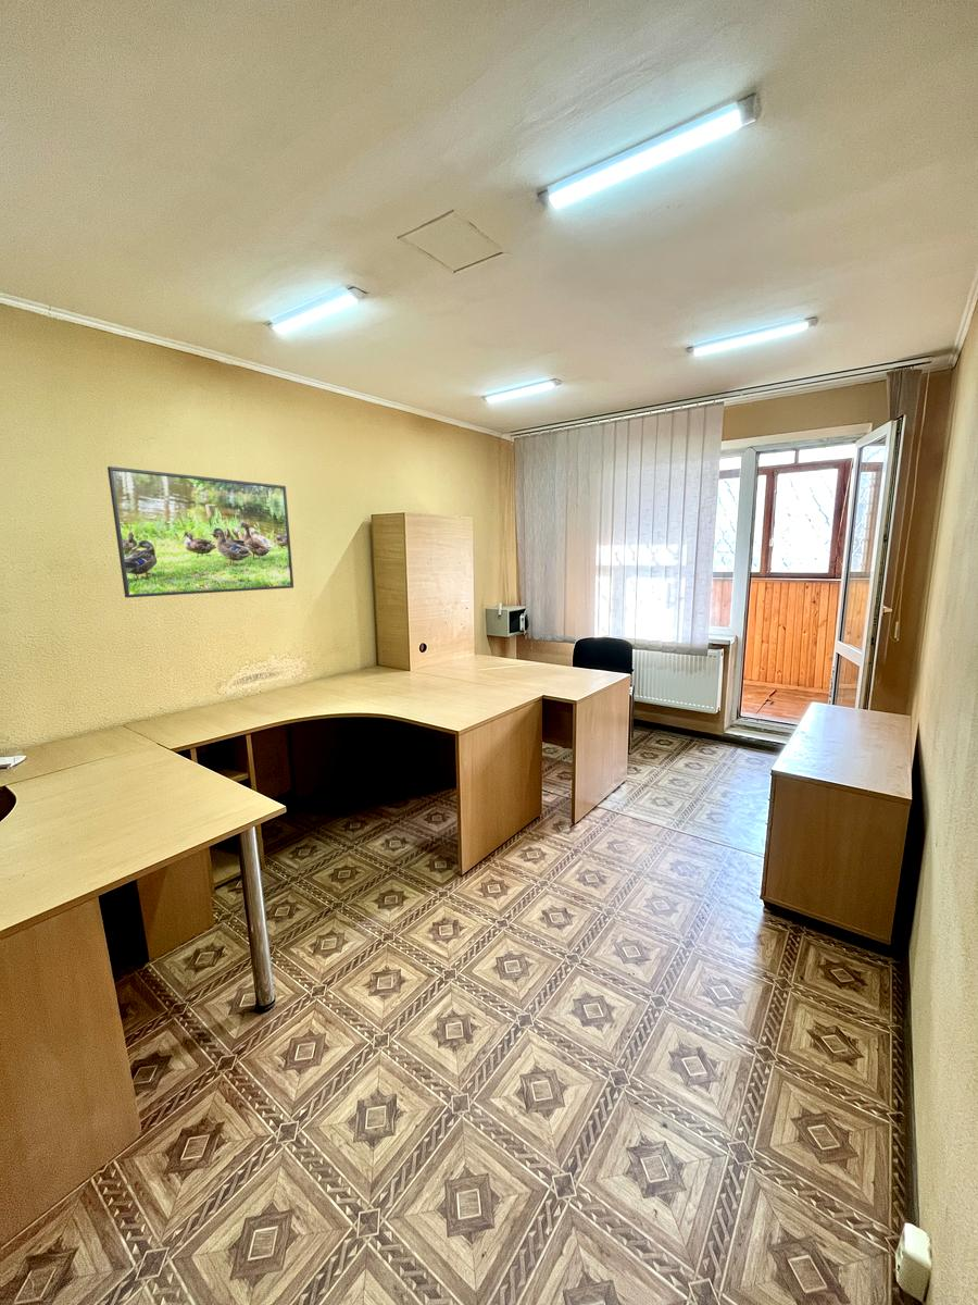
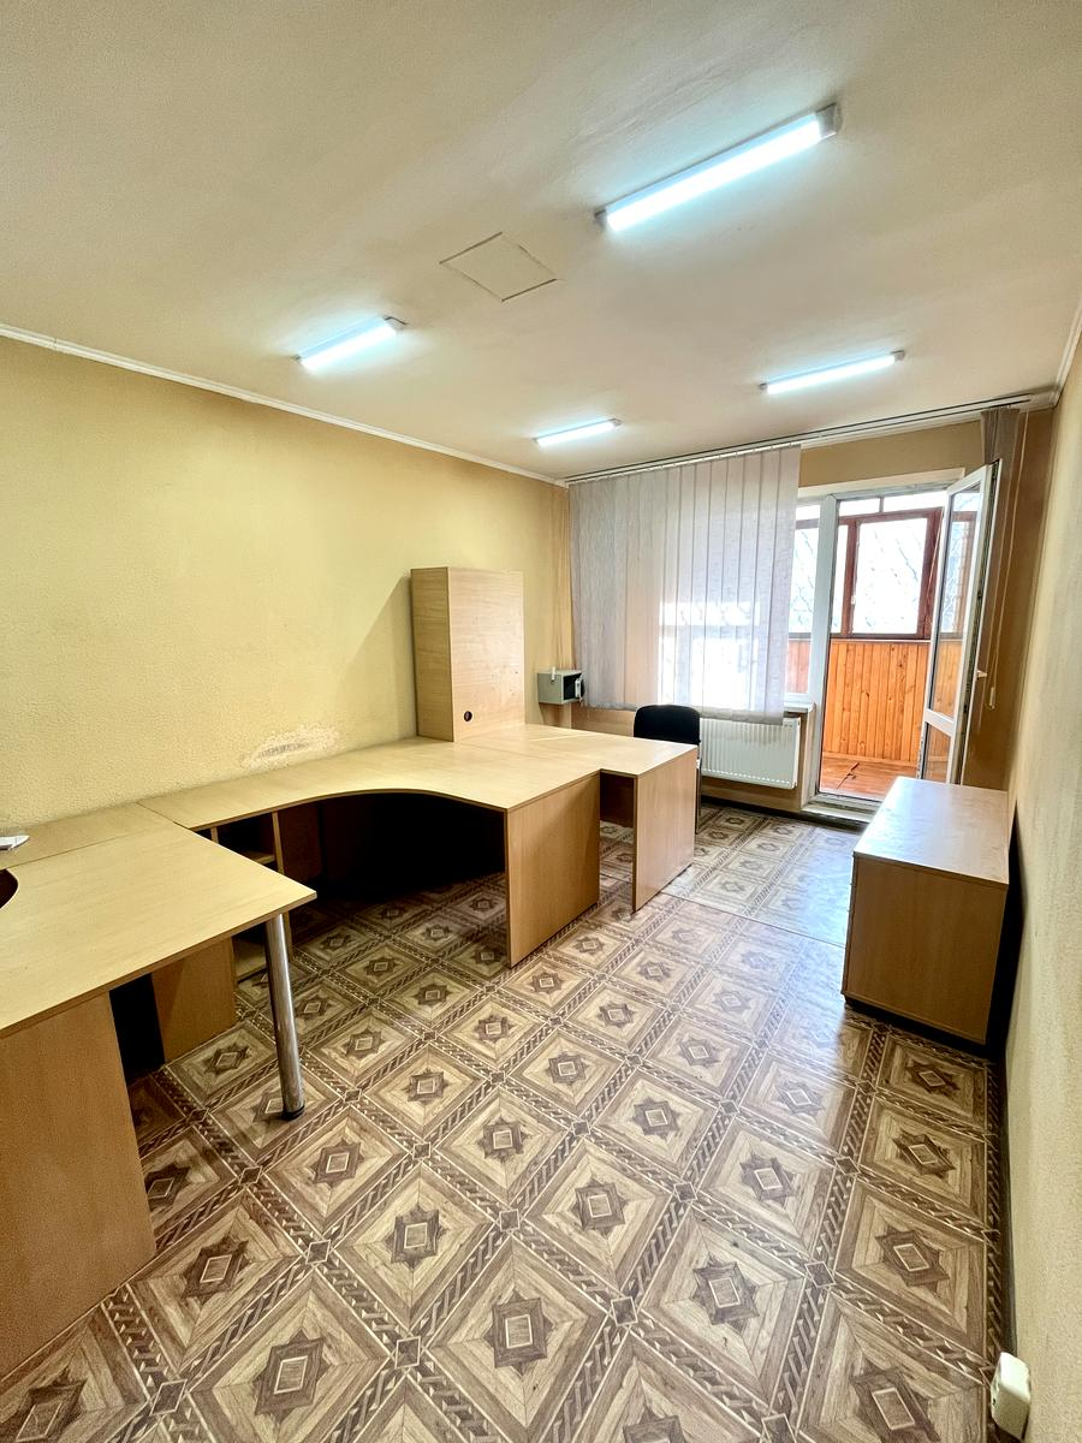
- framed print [106,465,294,599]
